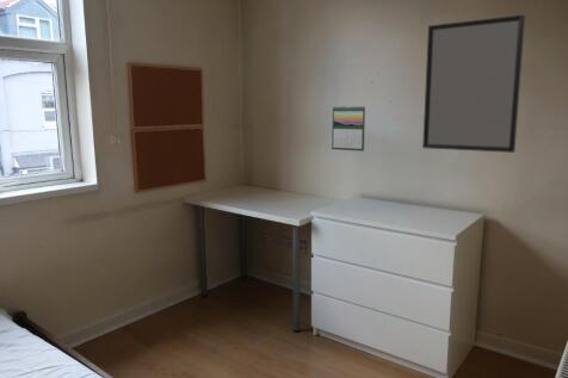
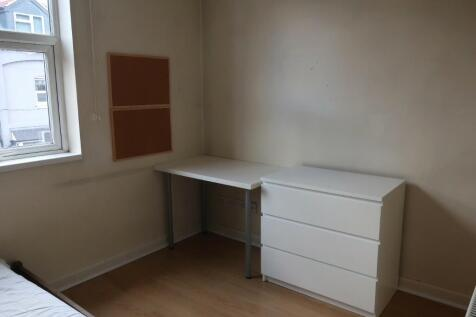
- home mirror [421,14,526,154]
- calendar [331,104,366,153]
